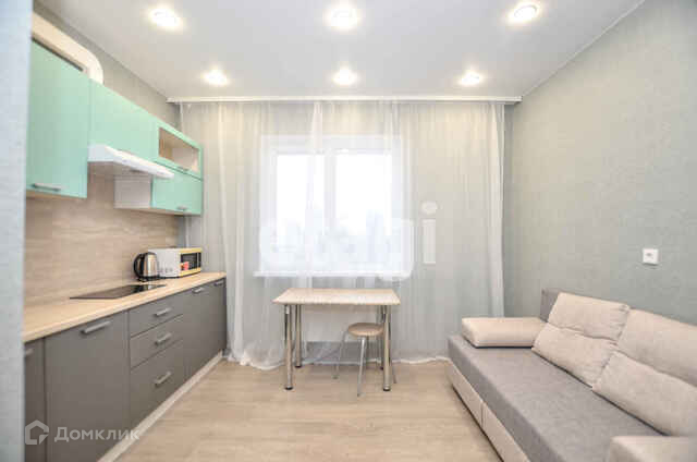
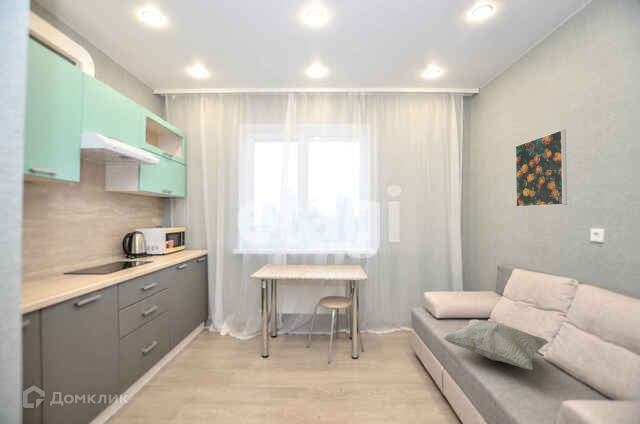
+ decorative pillow [442,319,550,371]
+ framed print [515,129,568,208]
